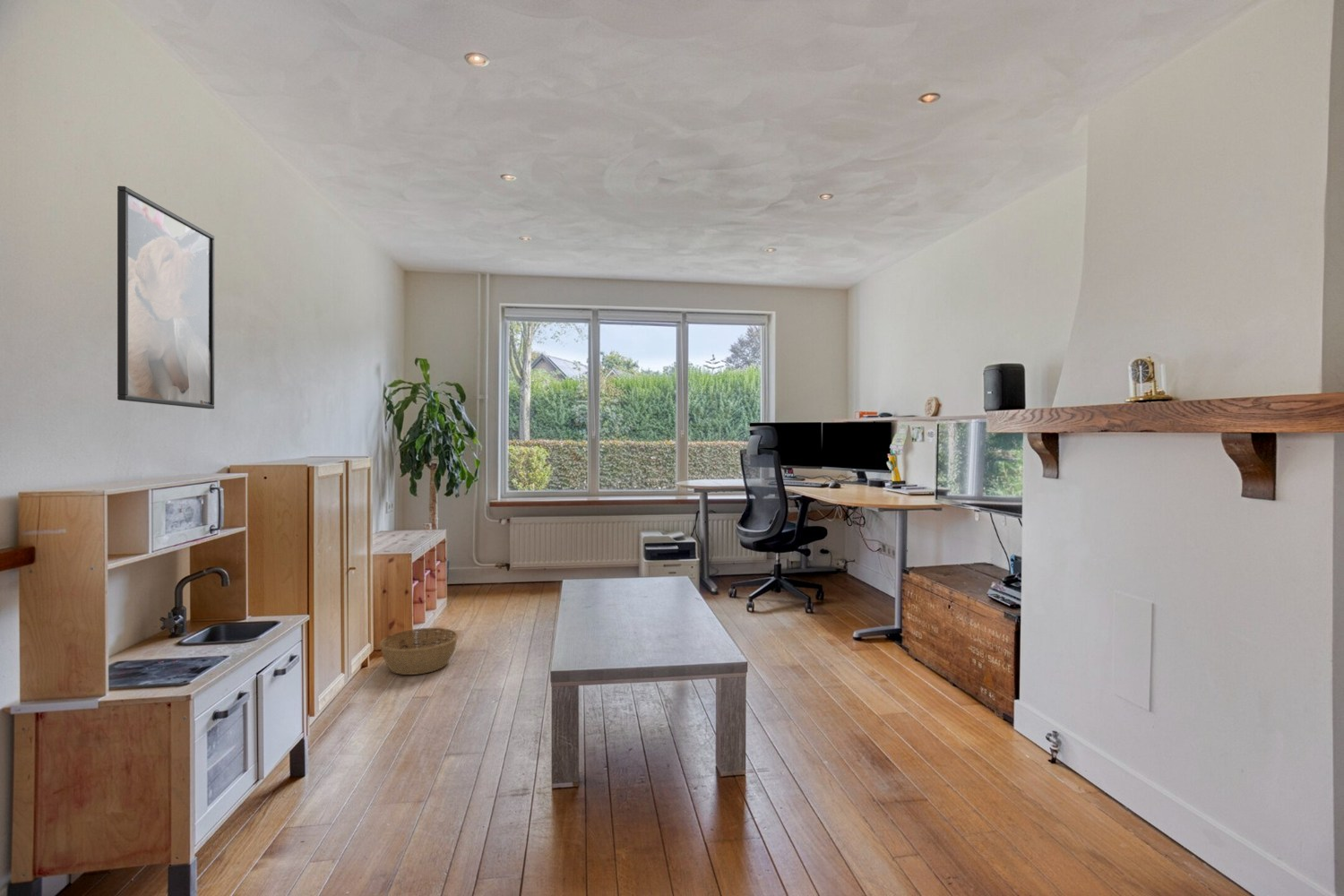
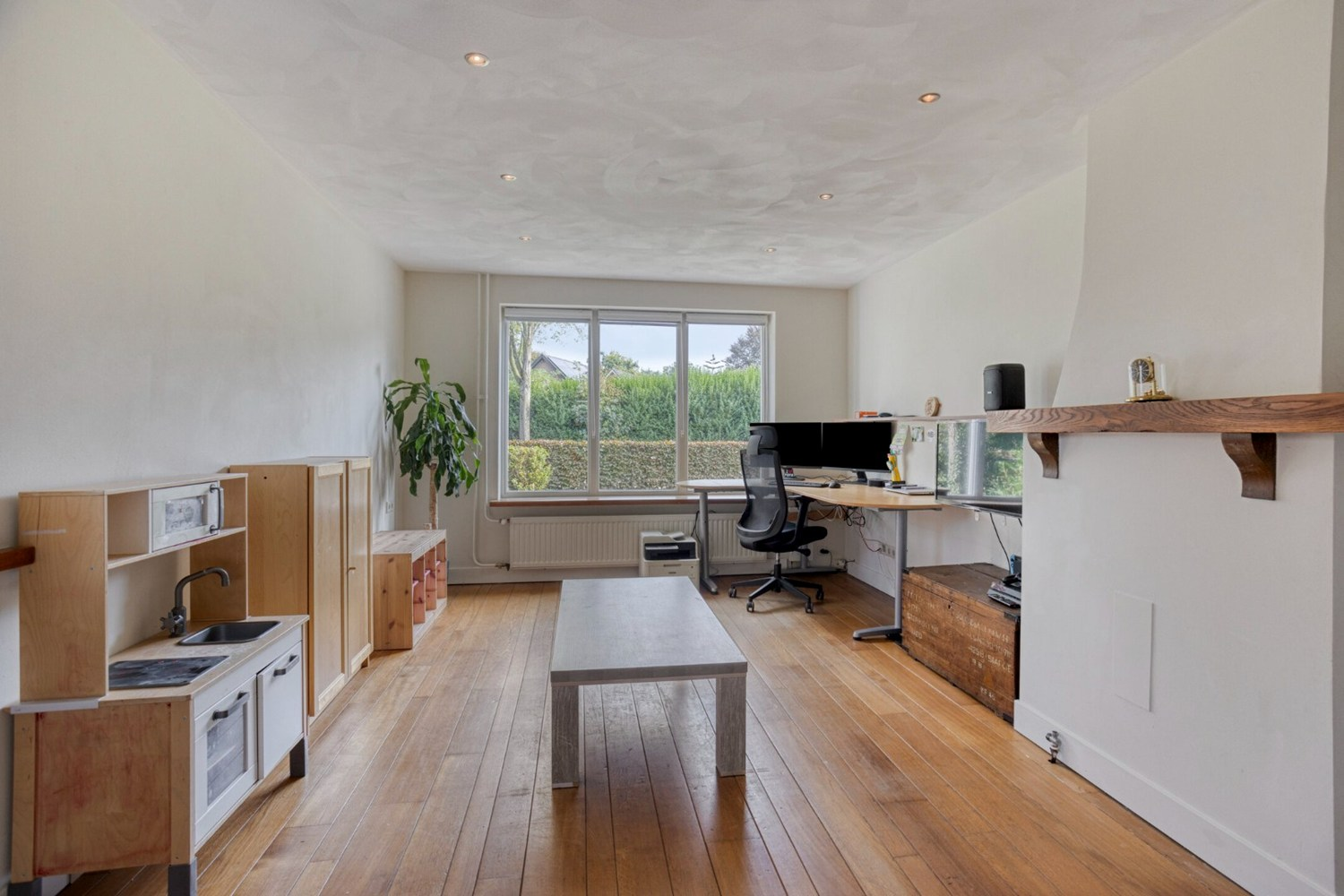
- basket [379,627,459,676]
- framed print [116,185,215,409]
